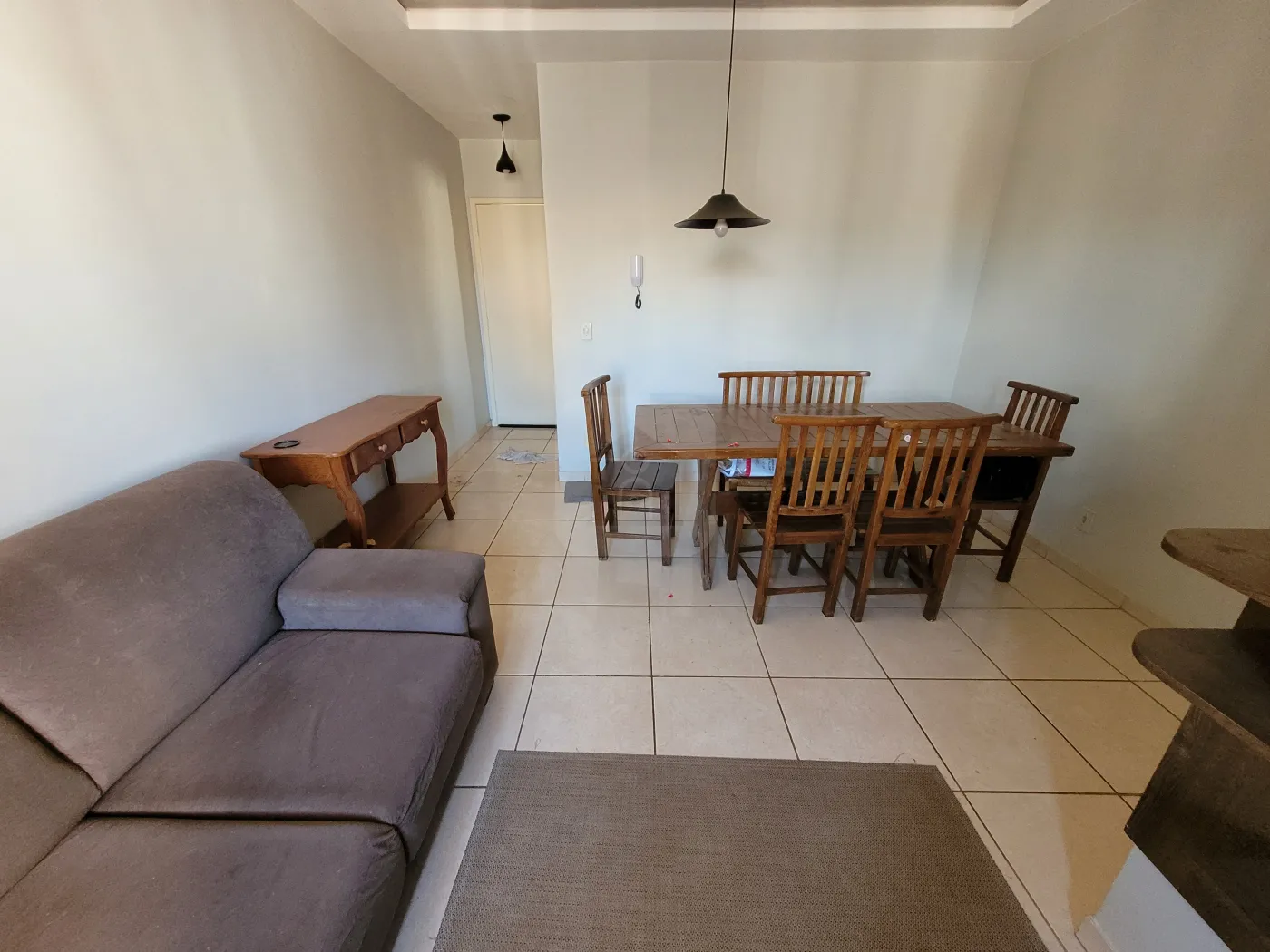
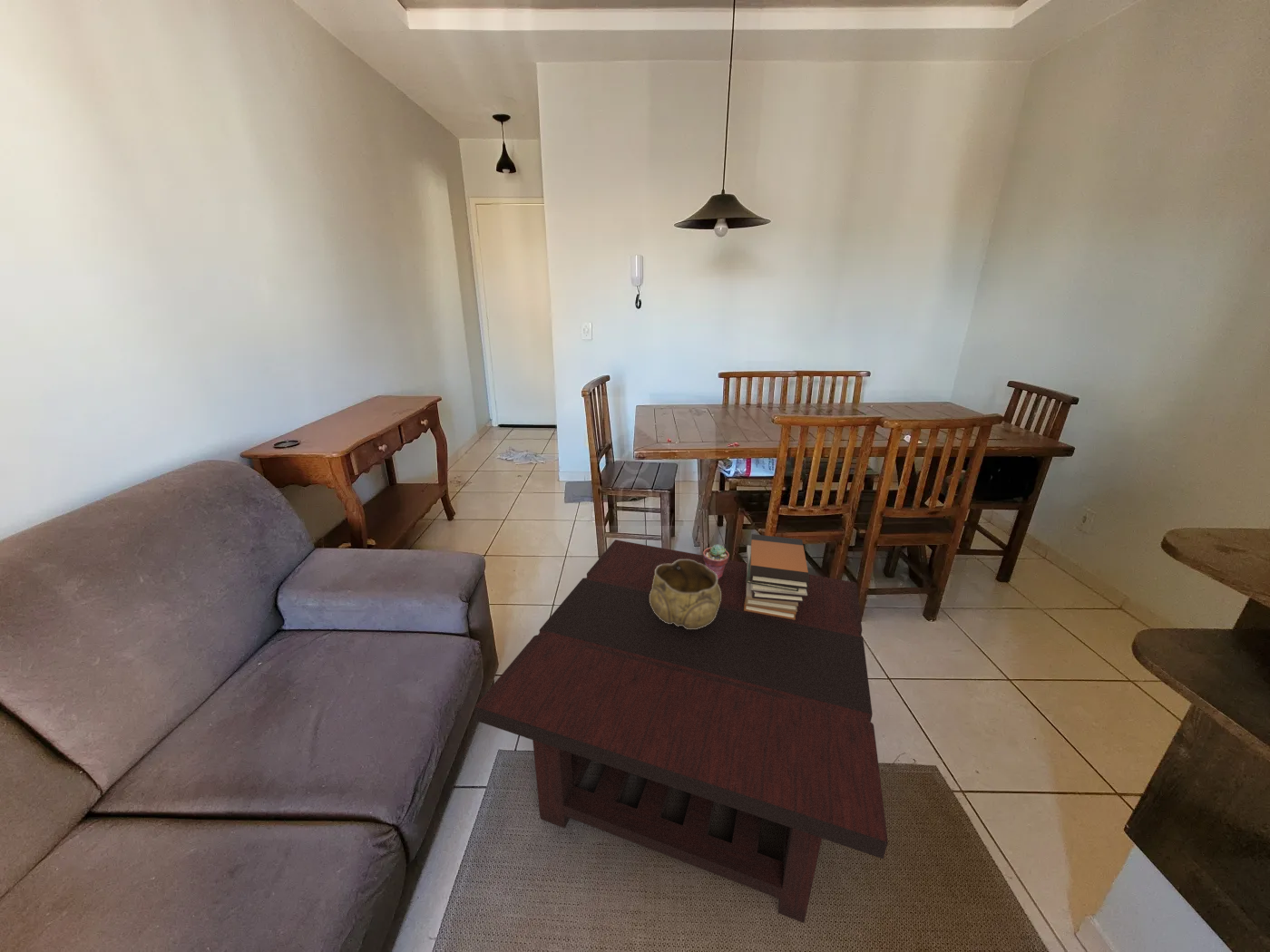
+ book stack [744,533,810,620]
+ coffee table [474,539,889,924]
+ decorative bowl [650,559,721,629]
+ potted succulent [702,543,730,578]
